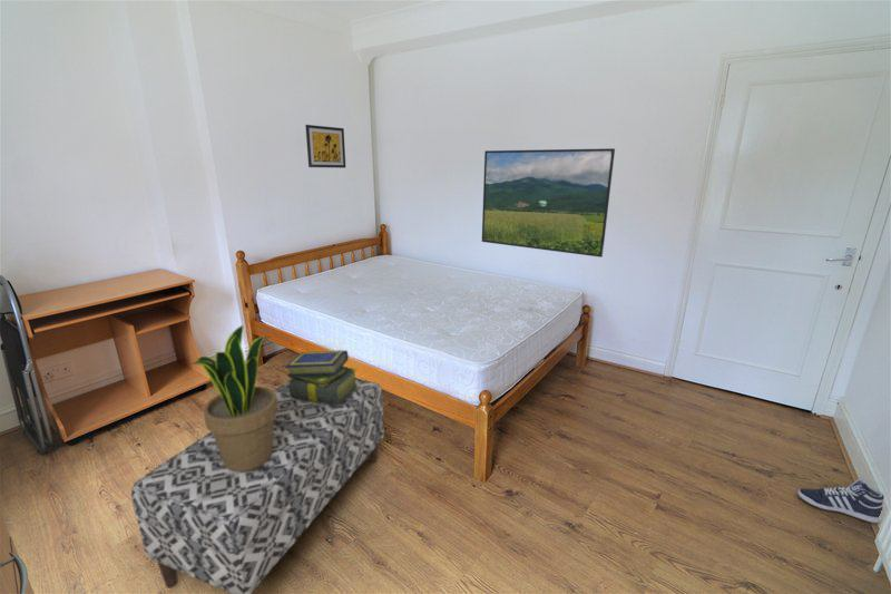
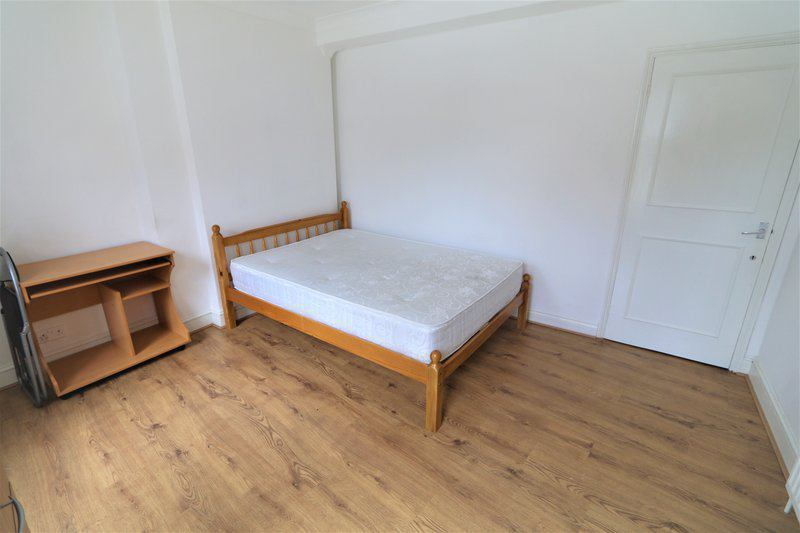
- stack of books [285,349,359,405]
- wall art [304,124,346,169]
- sneaker [796,478,885,525]
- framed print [481,147,616,259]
- potted plant [189,324,277,471]
- bench [130,377,385,594]
